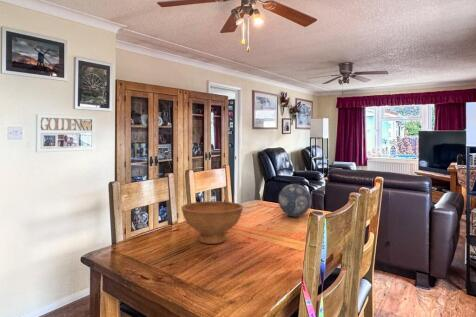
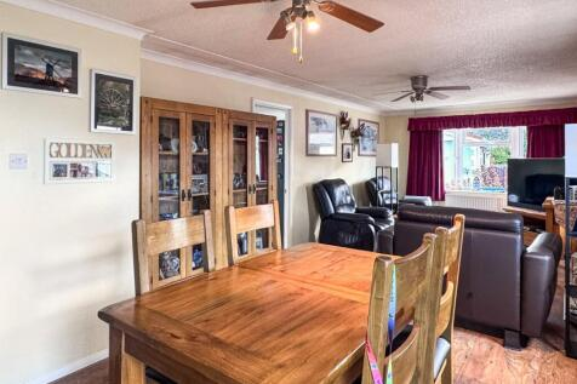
- bowl [180,200,244,245]
- decorative ball [278,183,312,217]
